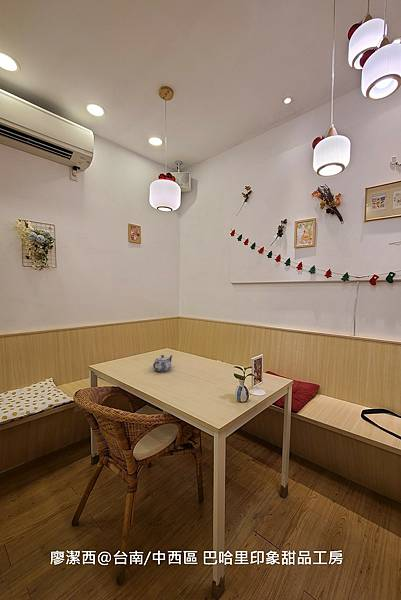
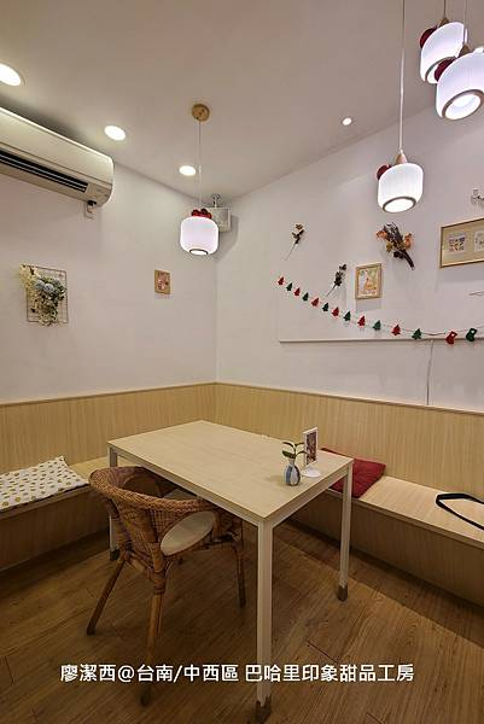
- teapot [152,354,174,372]
